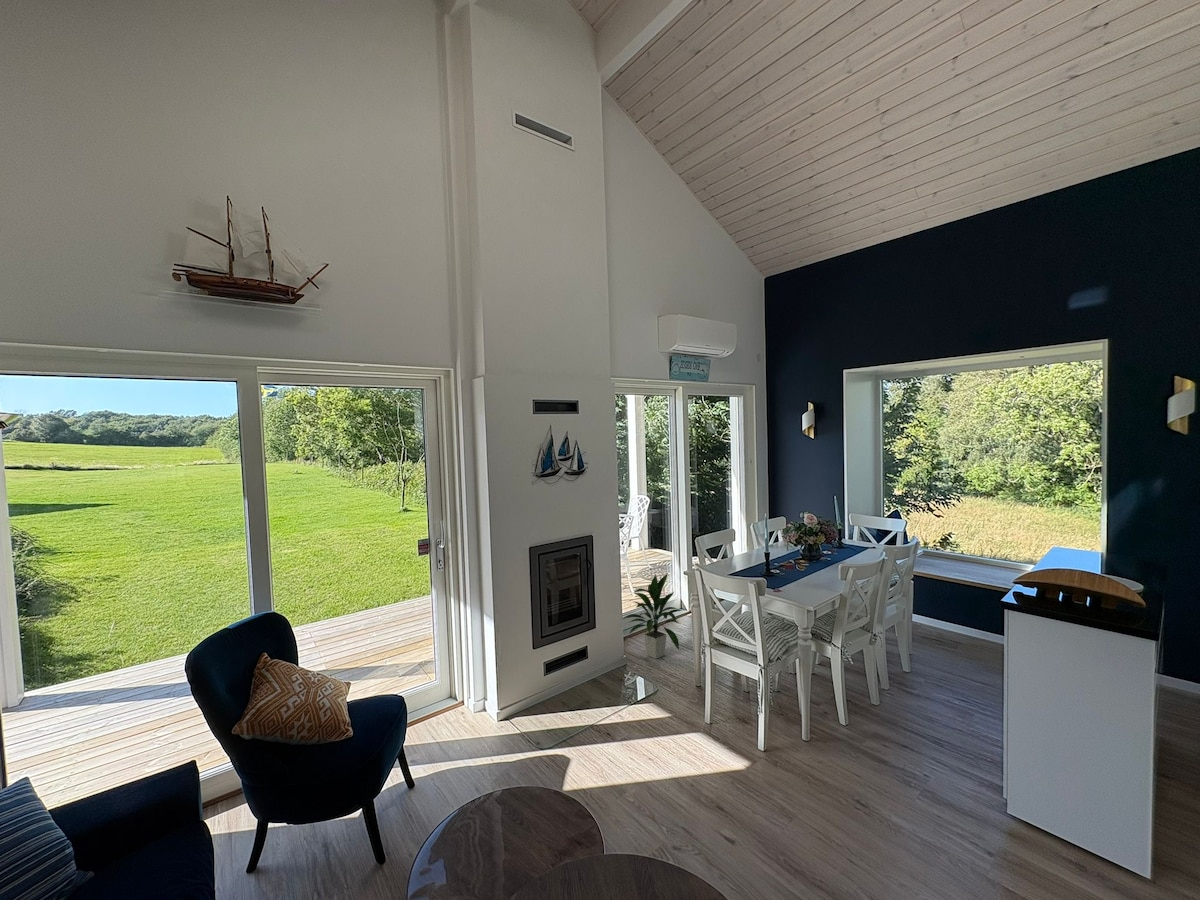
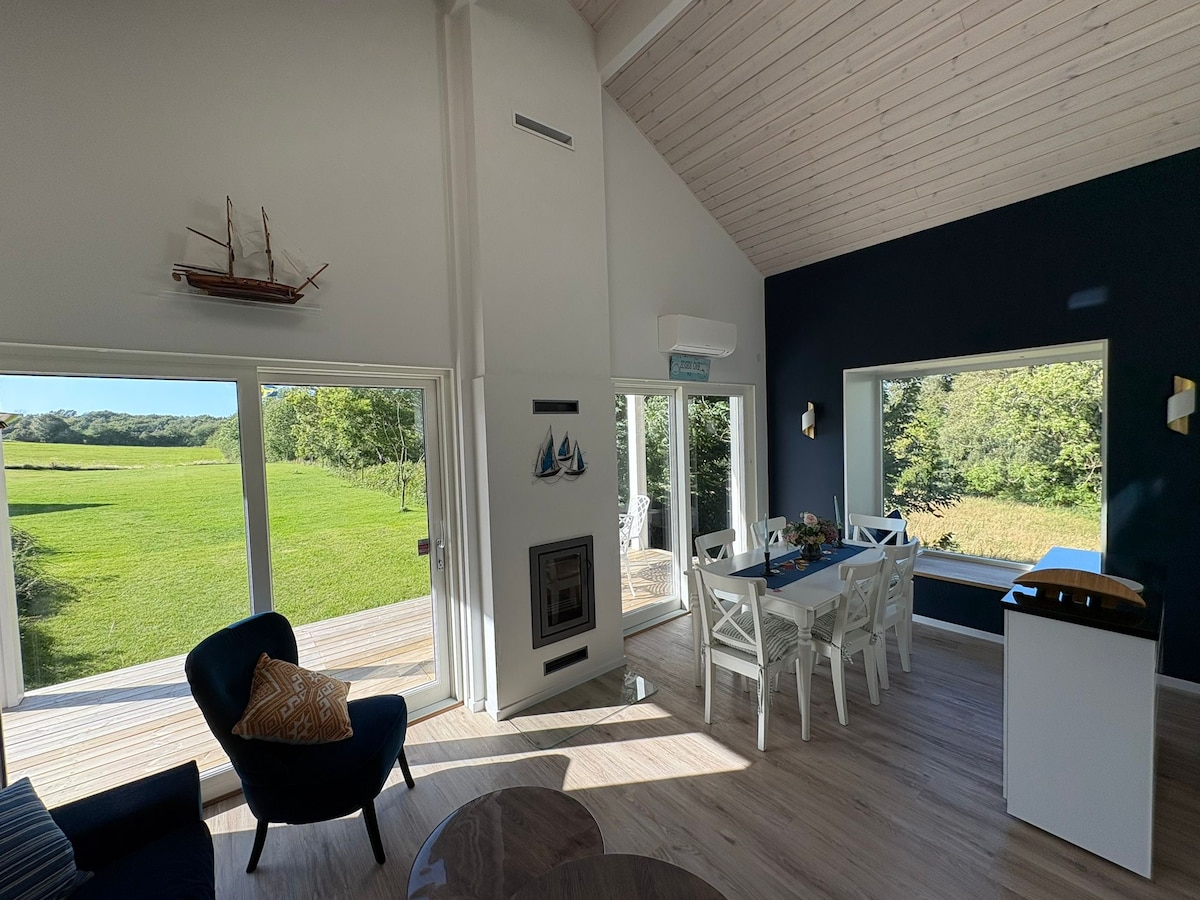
- indoor plant [621,572,683,660]
